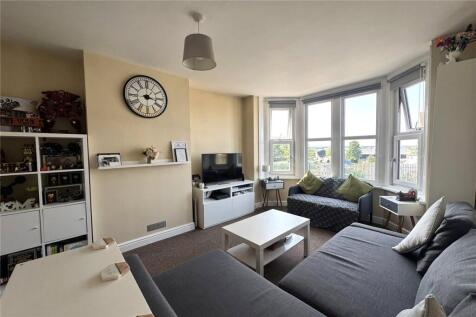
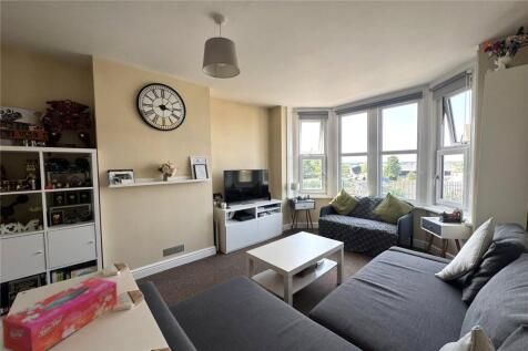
+ tissue box [1,277,119,351]
